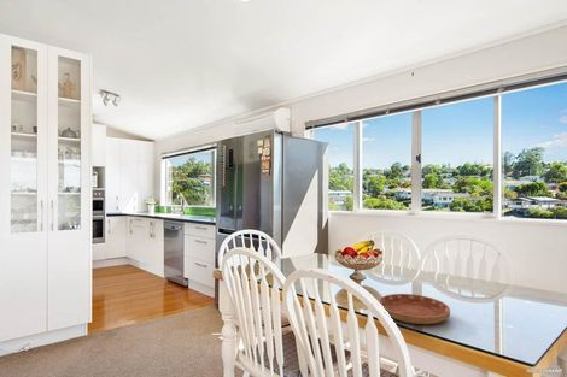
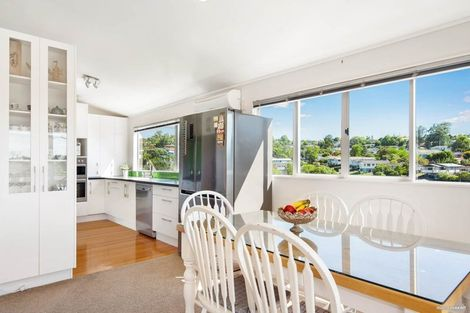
- saucer [378,293,451,325]
